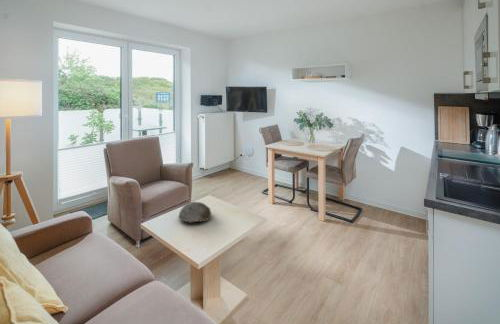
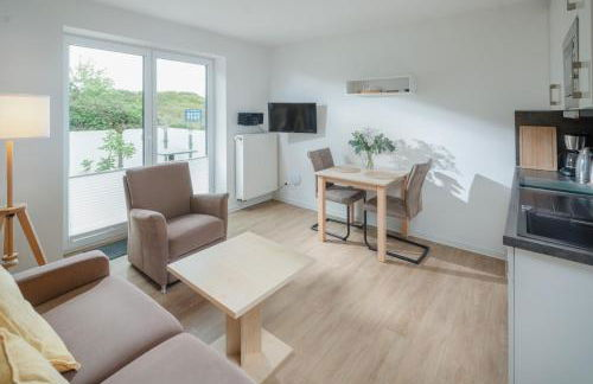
- decorative bowl [178,201,212,224]
